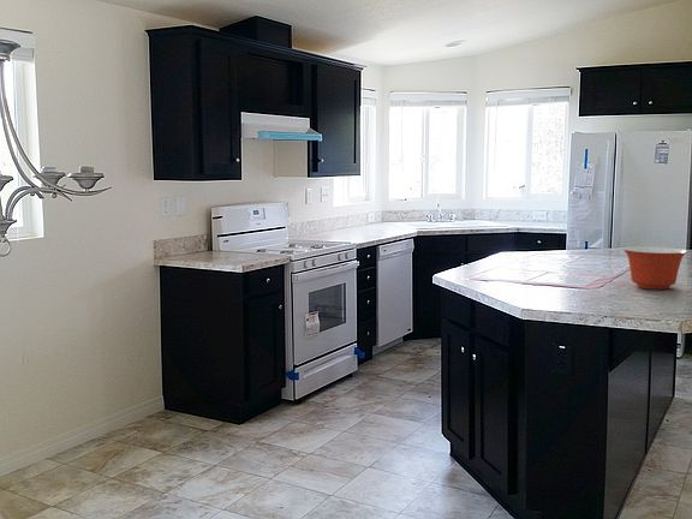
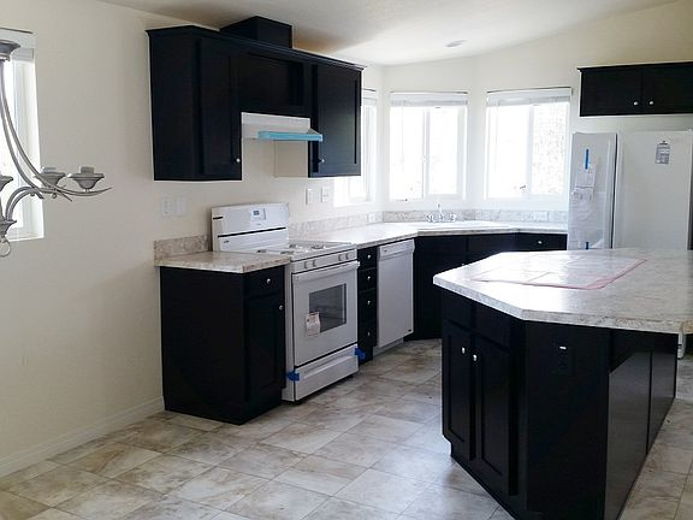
- mixing bowl [622,245,688,291]
